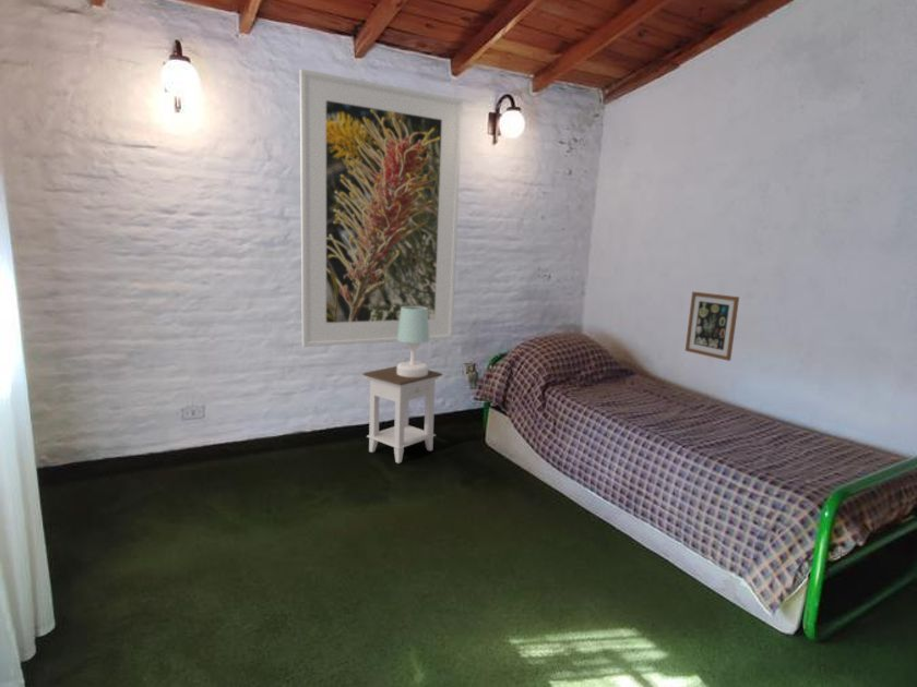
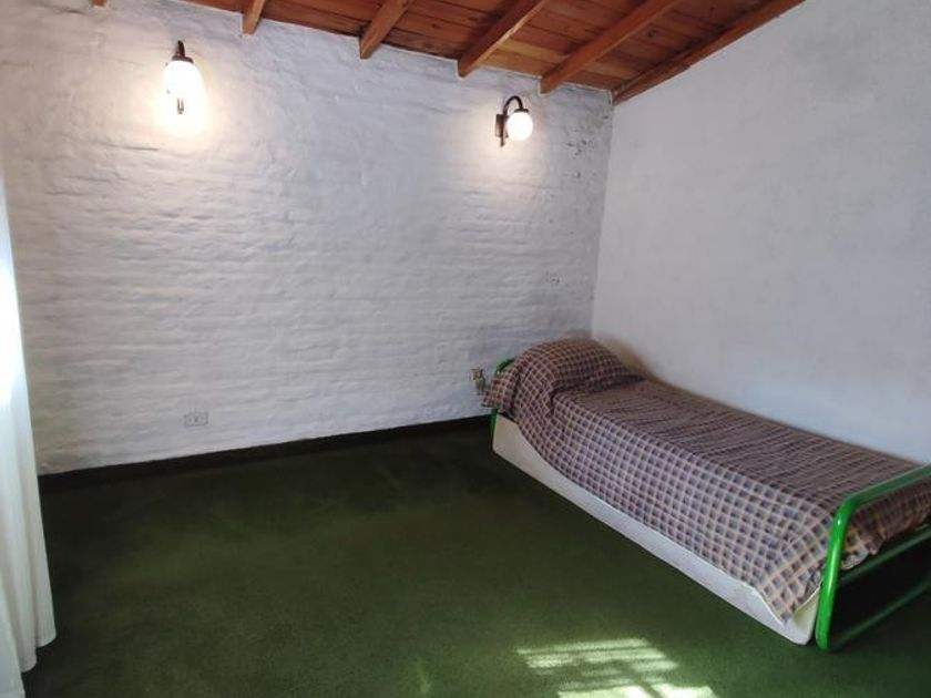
- table lamp [396,306,430,377]
- wall art [684,291,740,362]
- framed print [299,68,464,348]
- nightstand [361,365,444,465]
